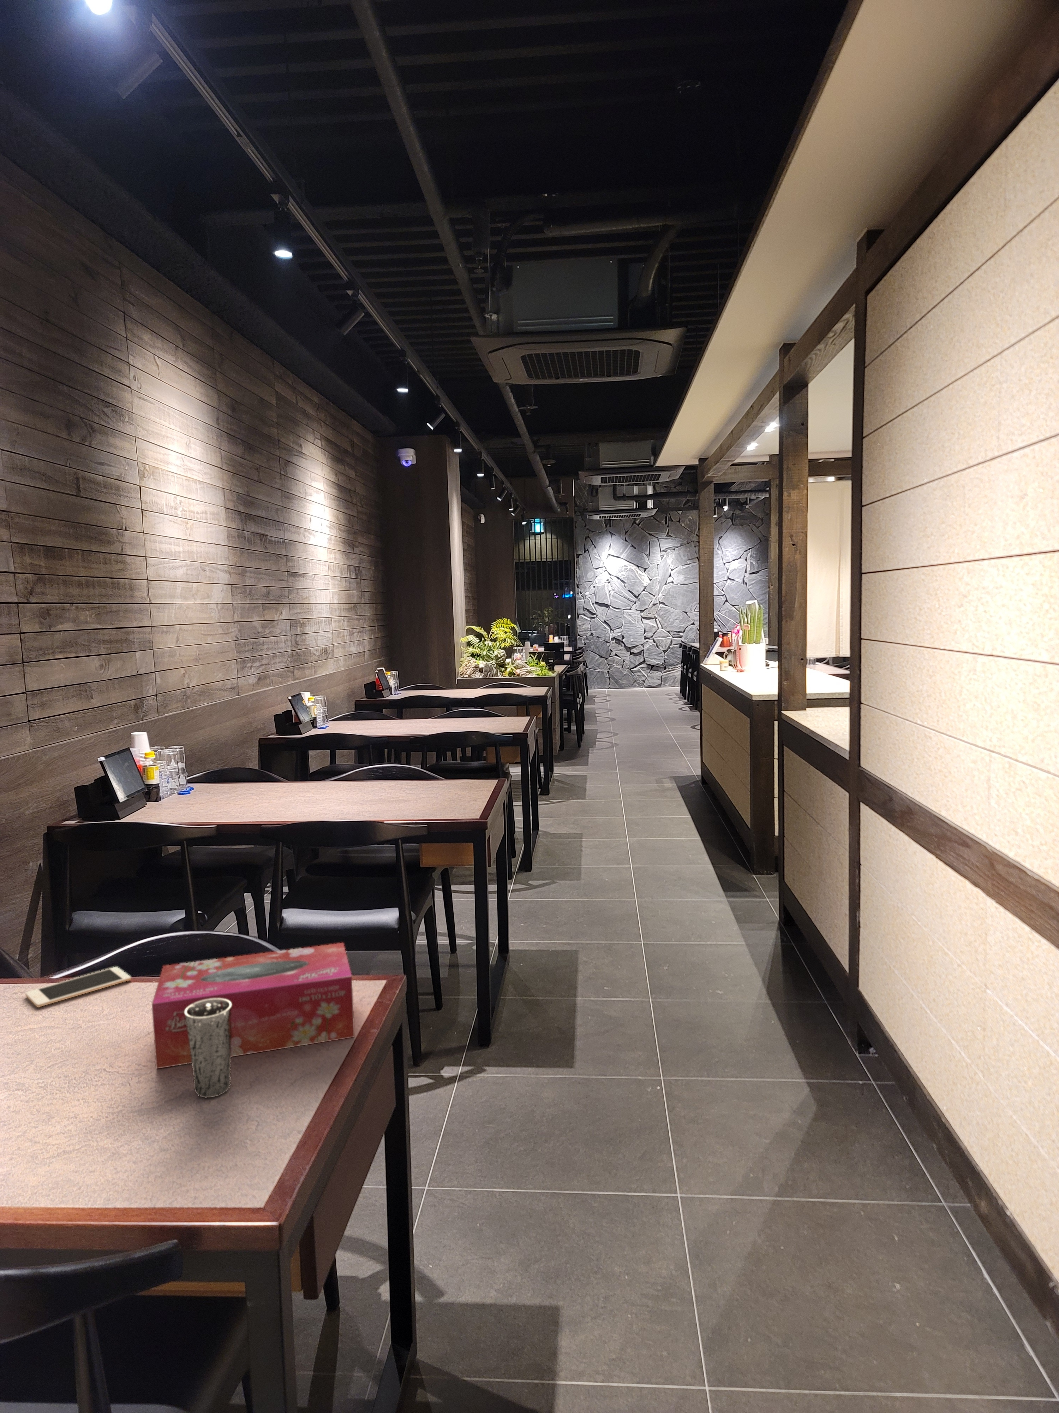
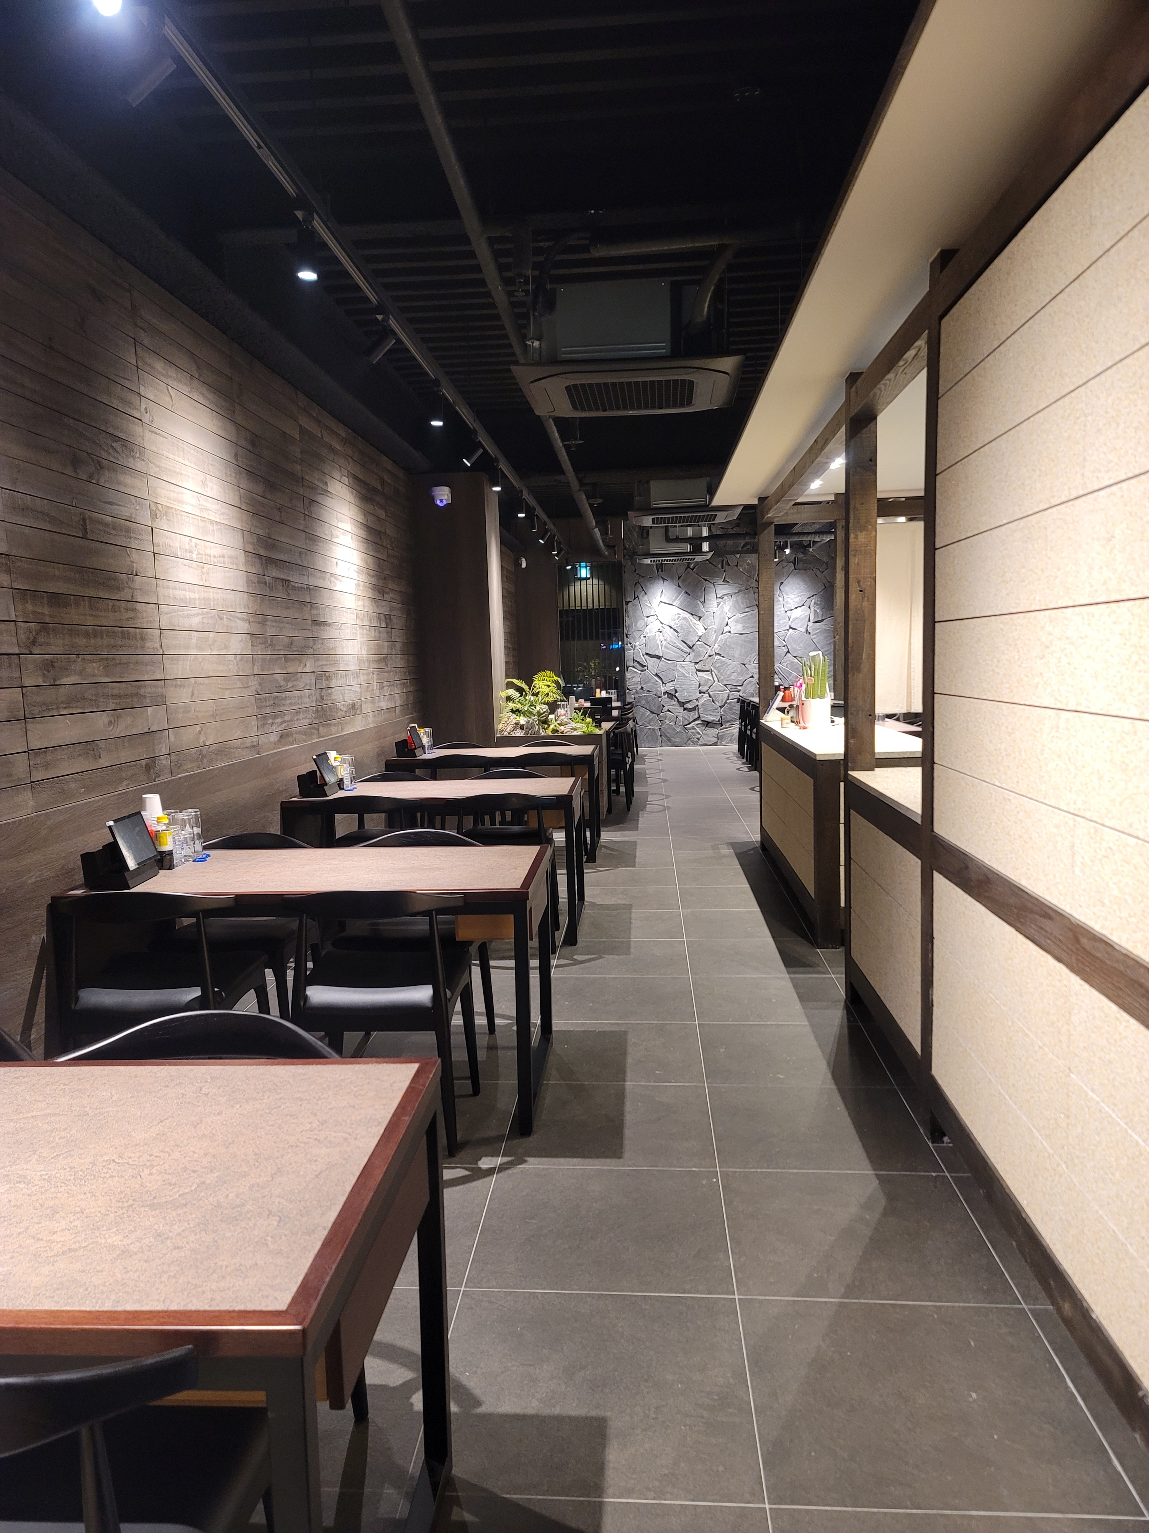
- cell phone [26,967,131,1008]
- tissue box [151,942,355,1069]
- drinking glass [185,999,231,1098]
